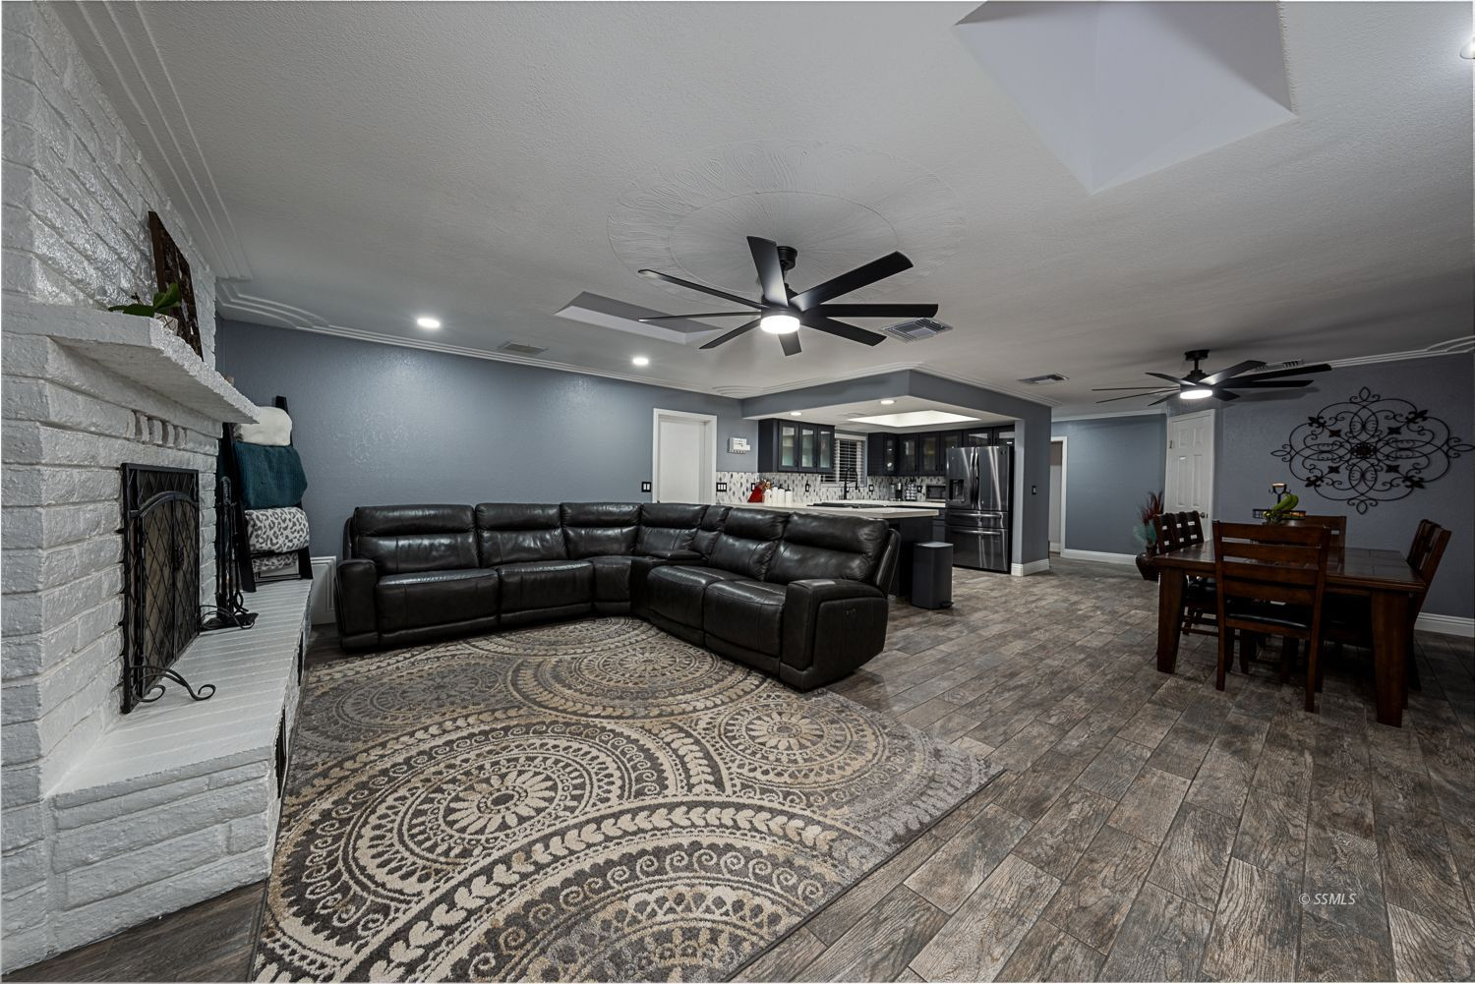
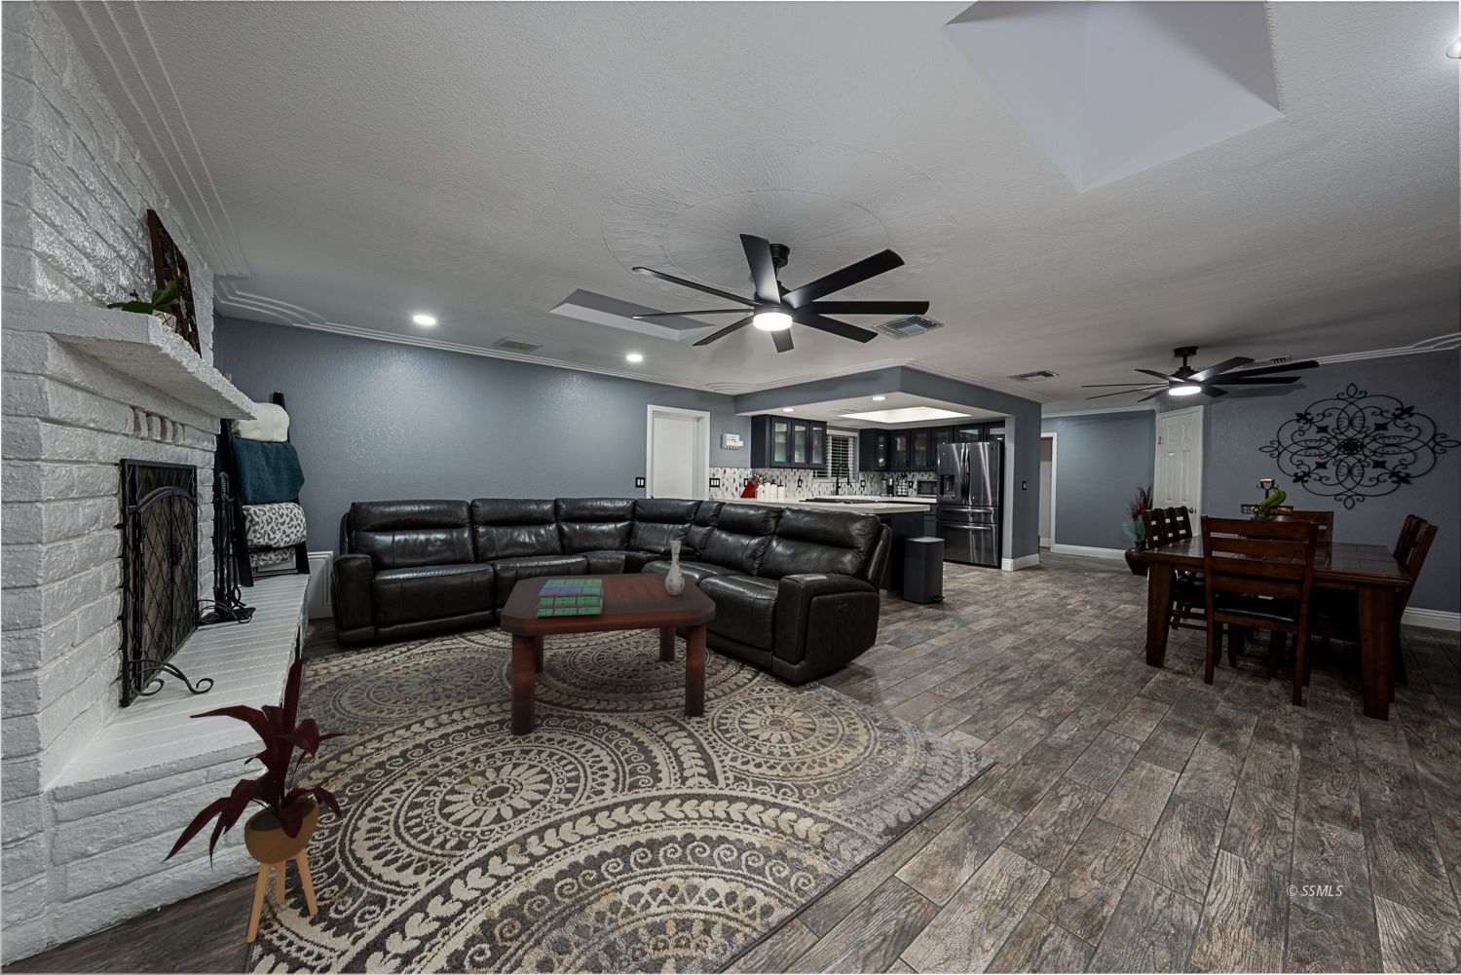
+ vase [666,540,684,595]
+ house plant [161,655,349,943]
+ stack of books [535,579,603,617]
+ coffee table [499,571,716,738]
